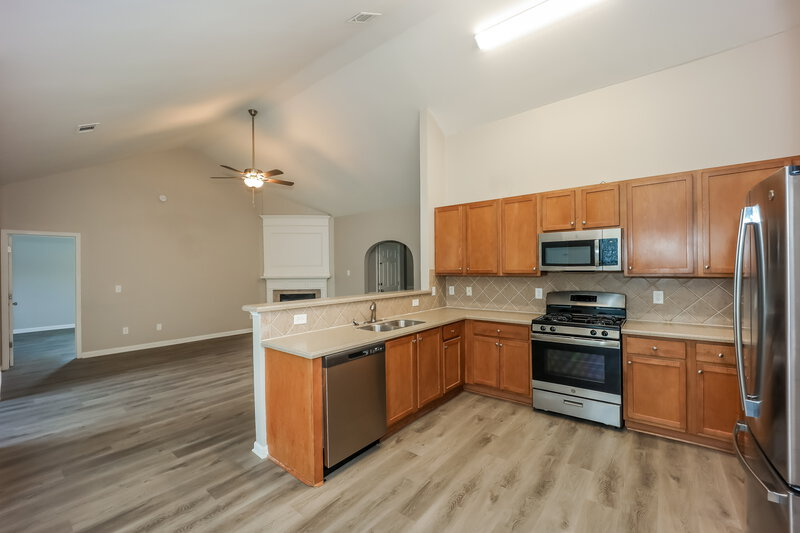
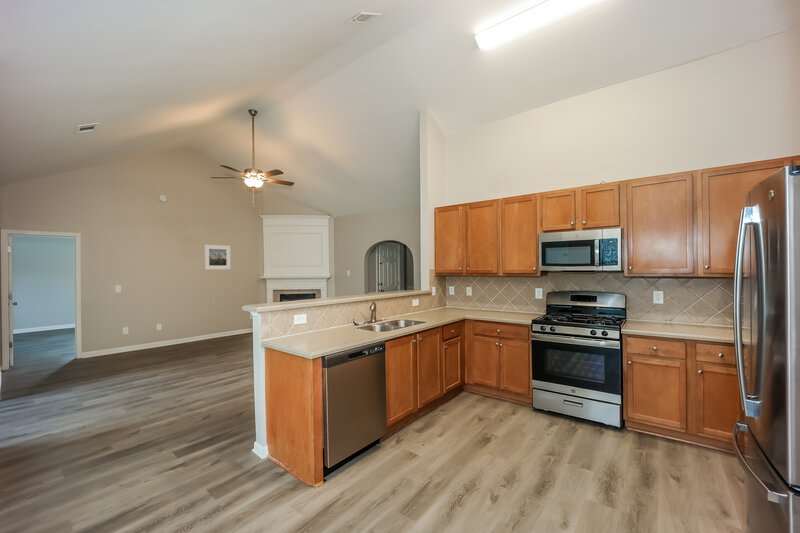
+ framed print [204,244,232,270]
